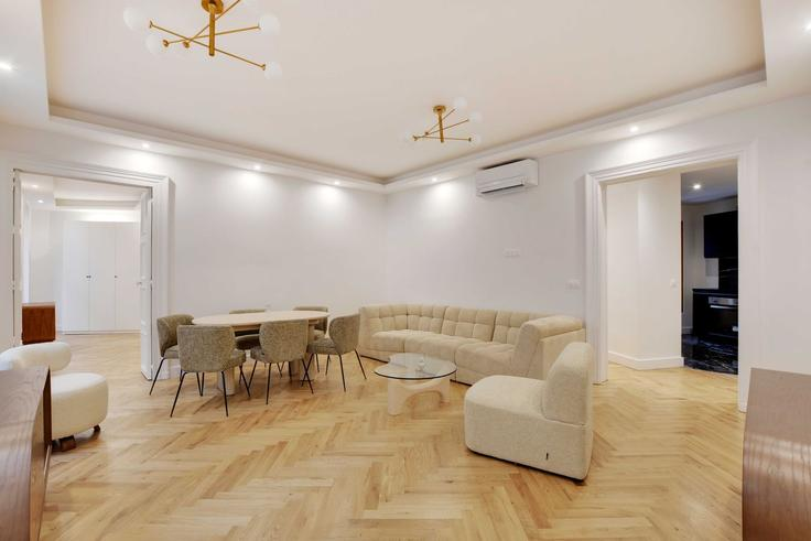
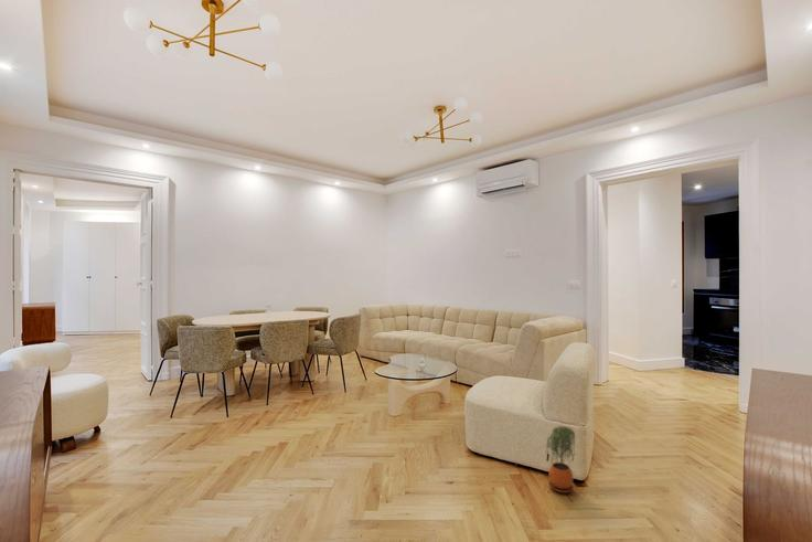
+ potted plant [544,425,576,493]
